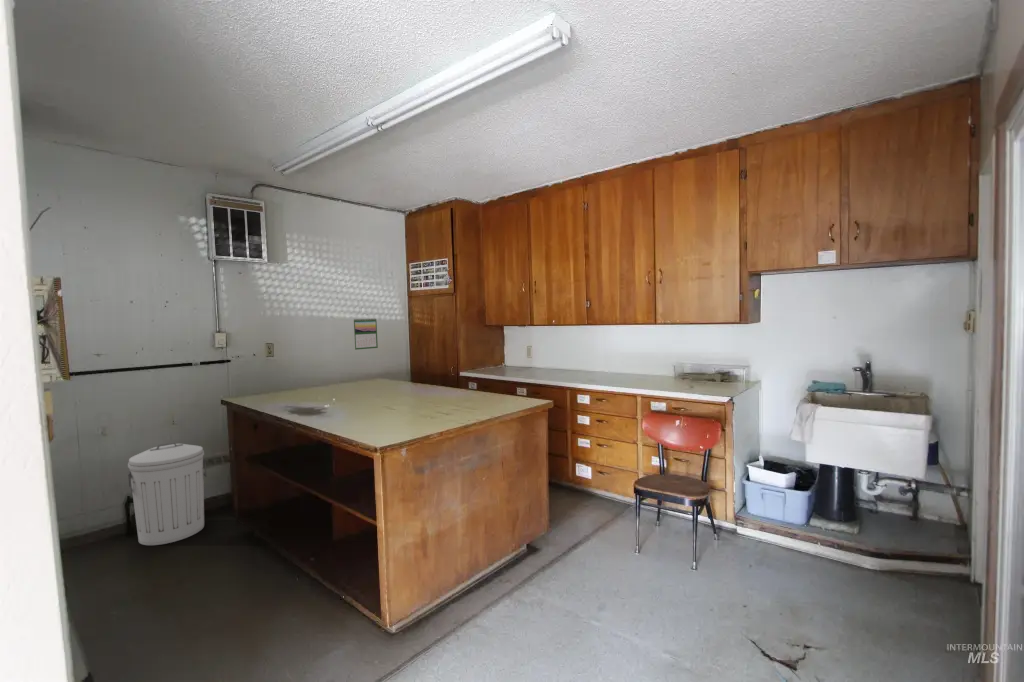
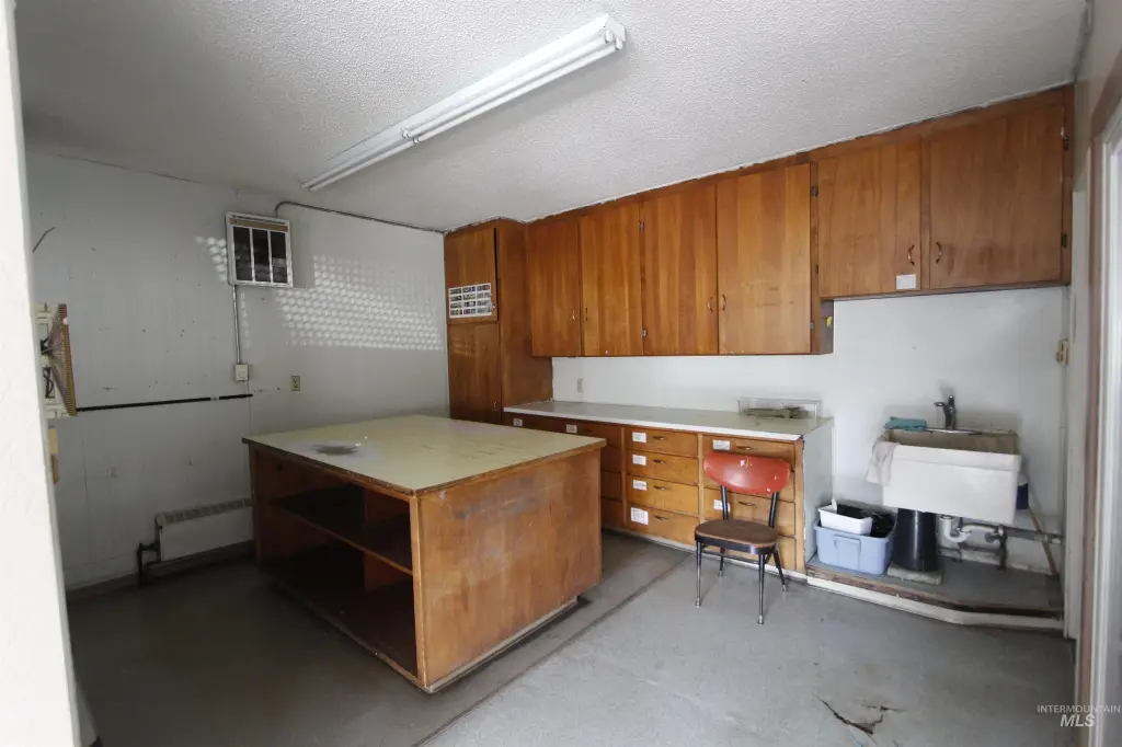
- trash can [126,441,208,546]
- calendar [352,317,379,351]
